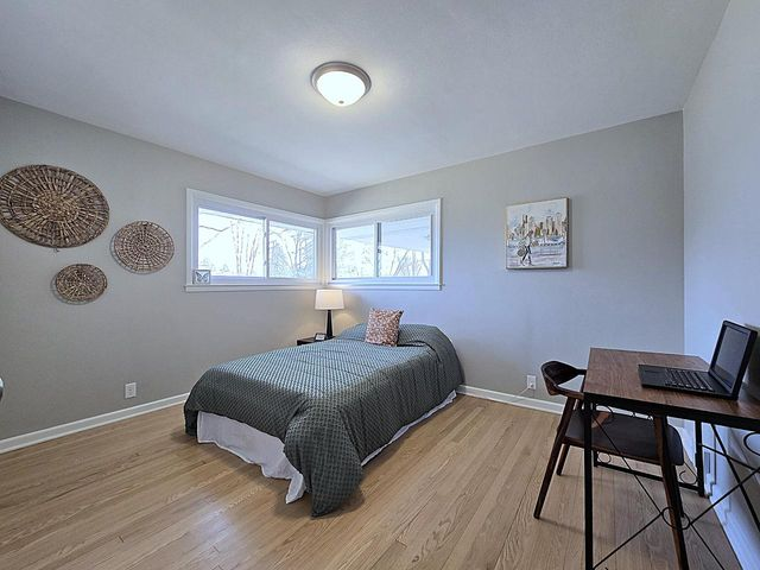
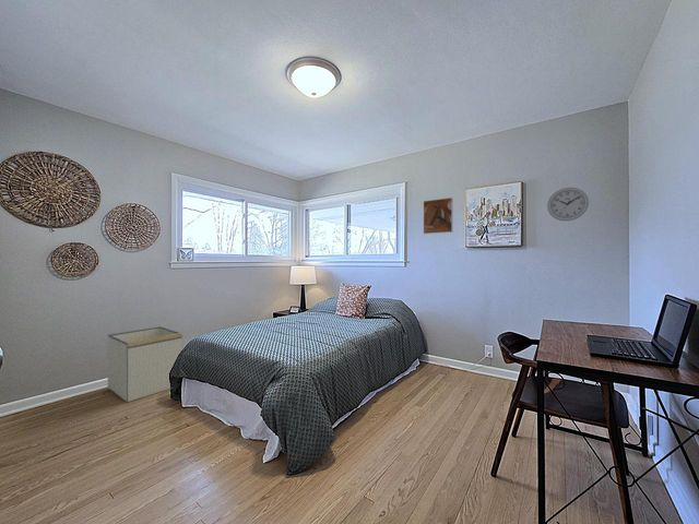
+ storage bin [107,325,183,403]
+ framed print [423,196,454,235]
+ wall clock [546,187,590,222]
